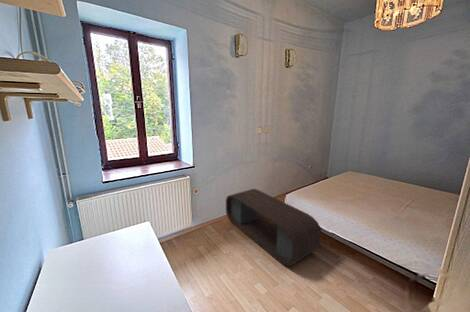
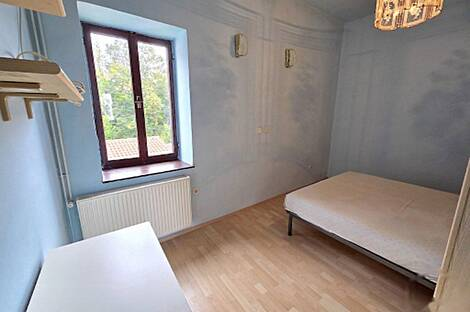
- coffee table [225,188,322,267]
